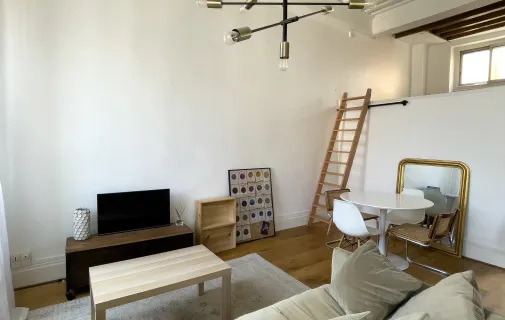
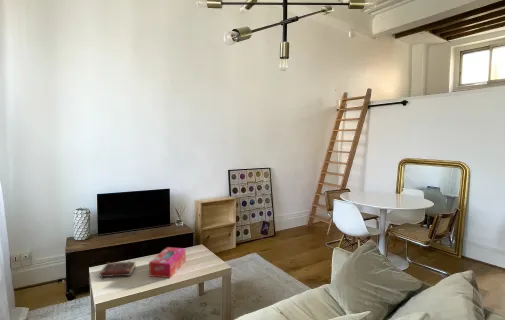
+ tissue box [148,246,187,279]
+ book [99,260,137,278]
